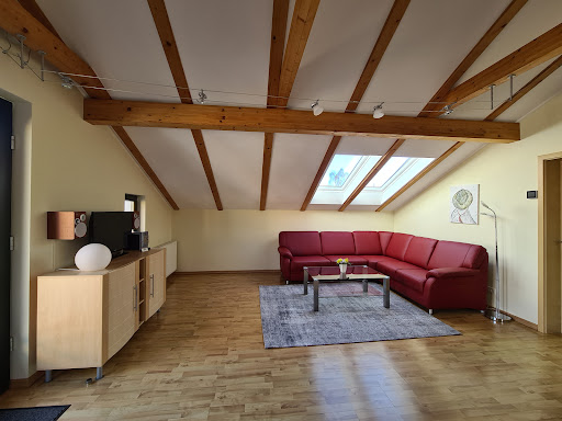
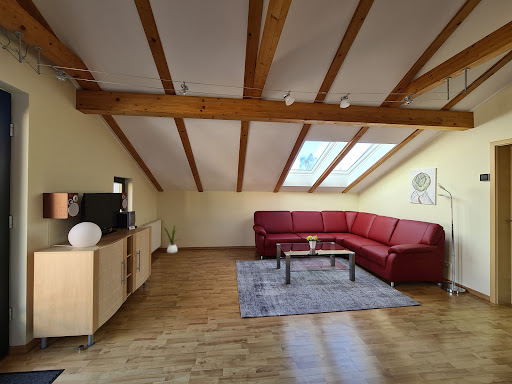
+ house plant [161,221,181,254]
